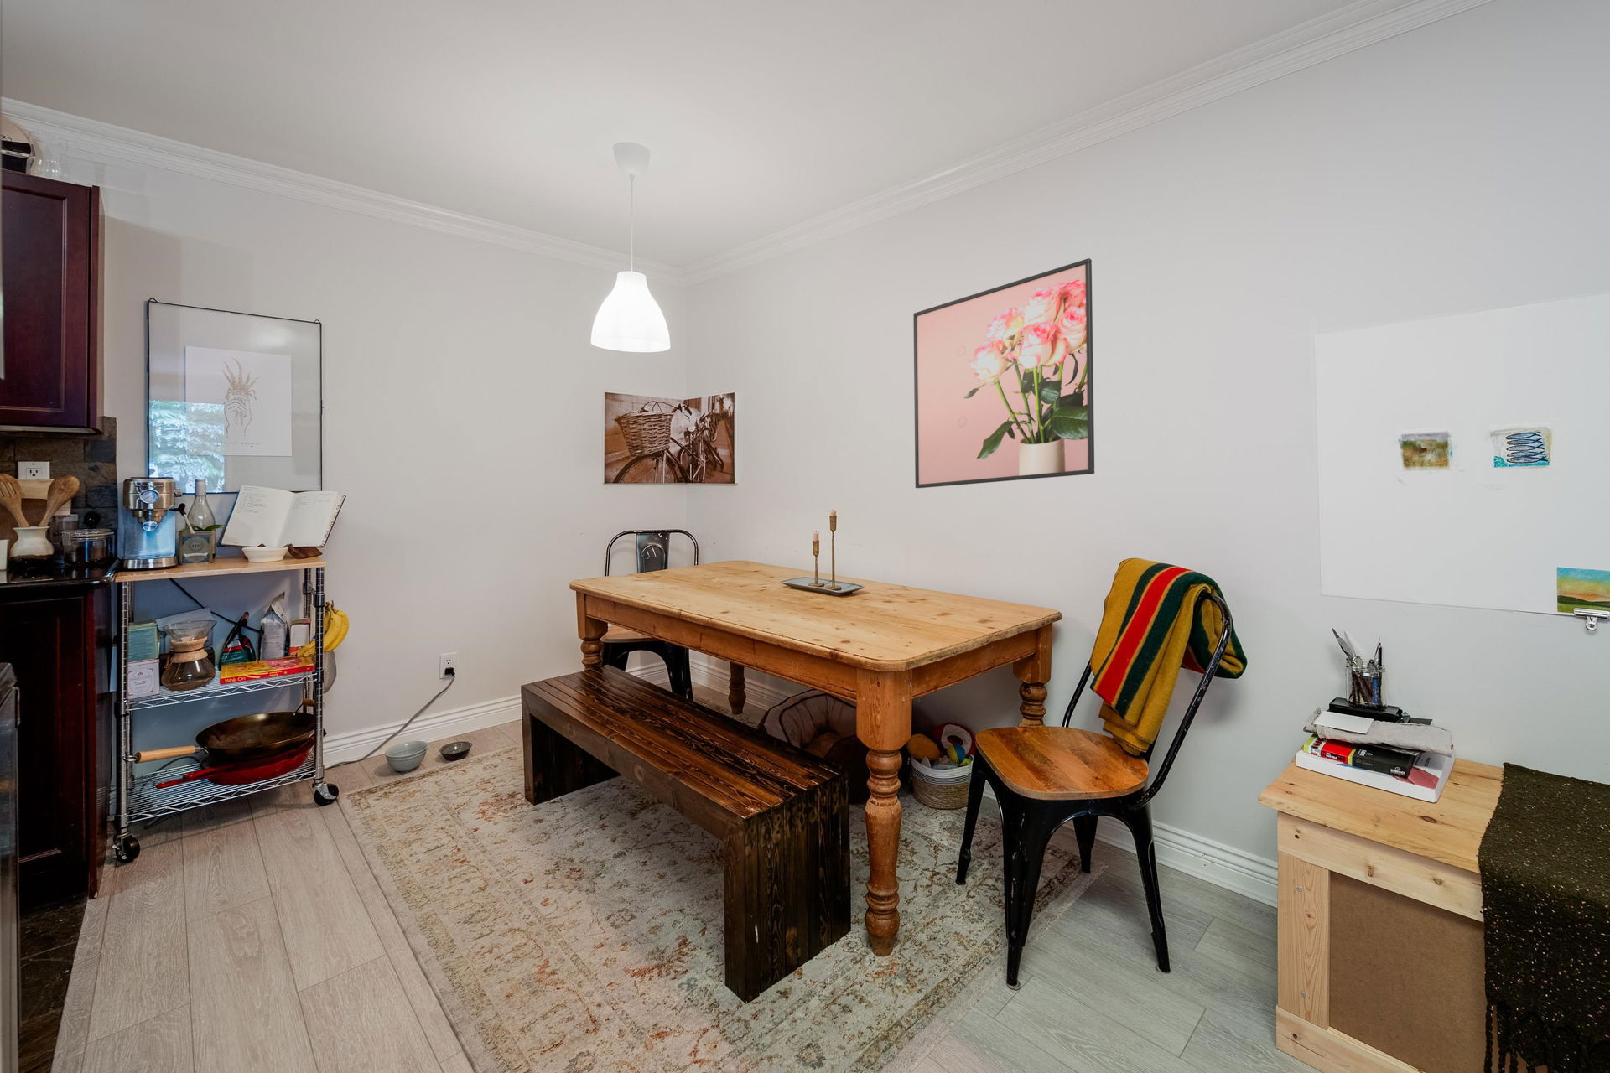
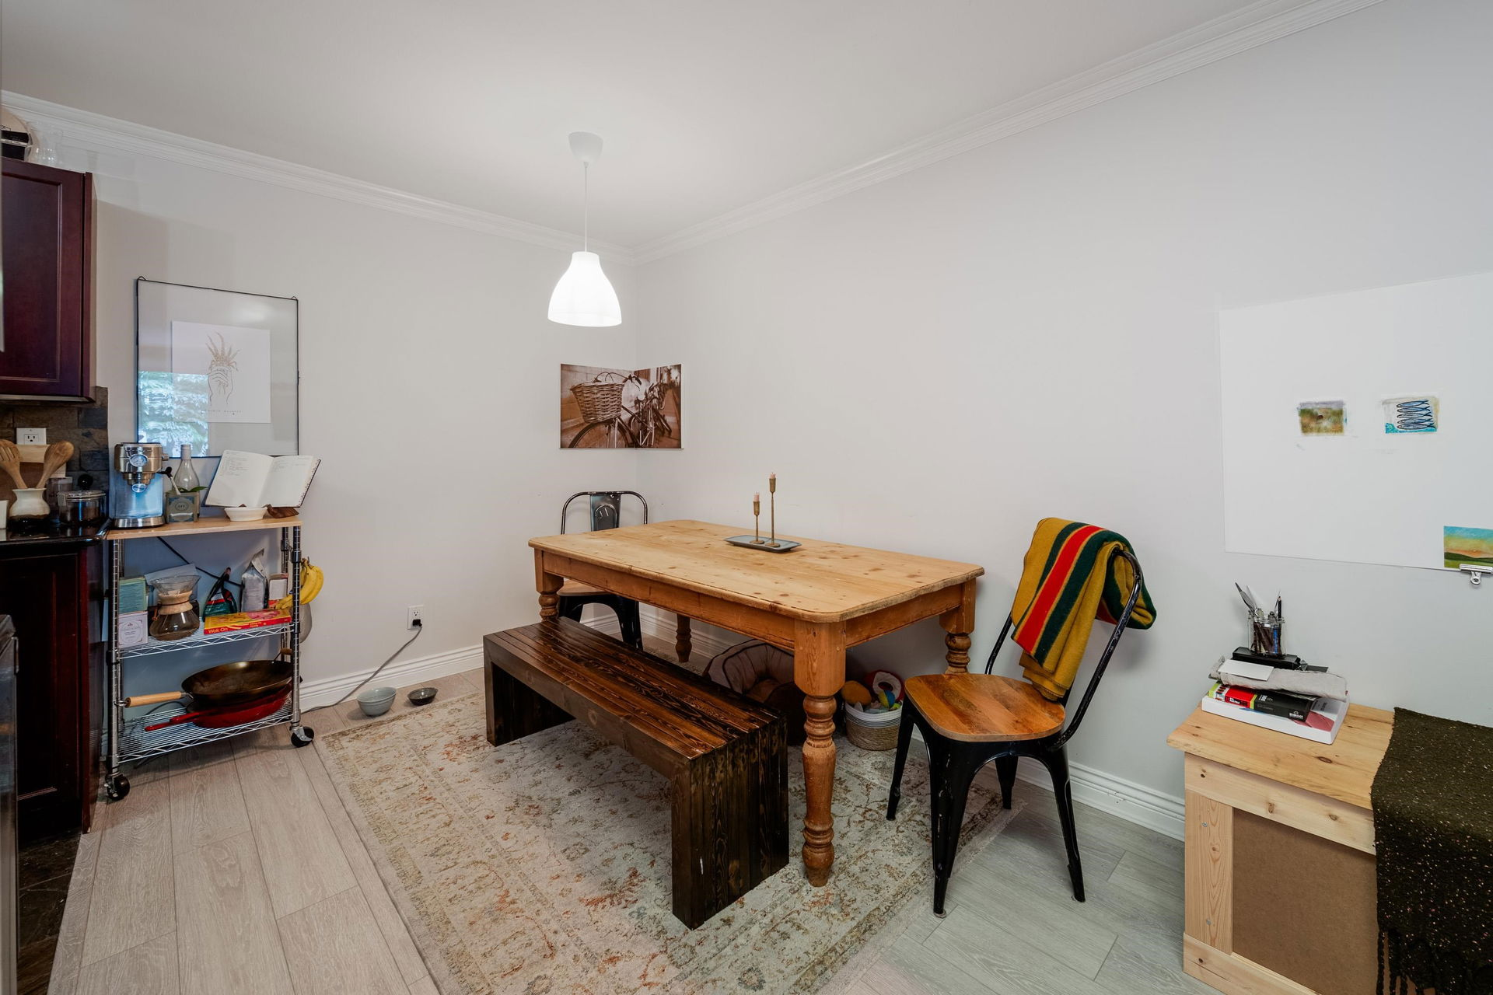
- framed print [913,257,1095,489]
